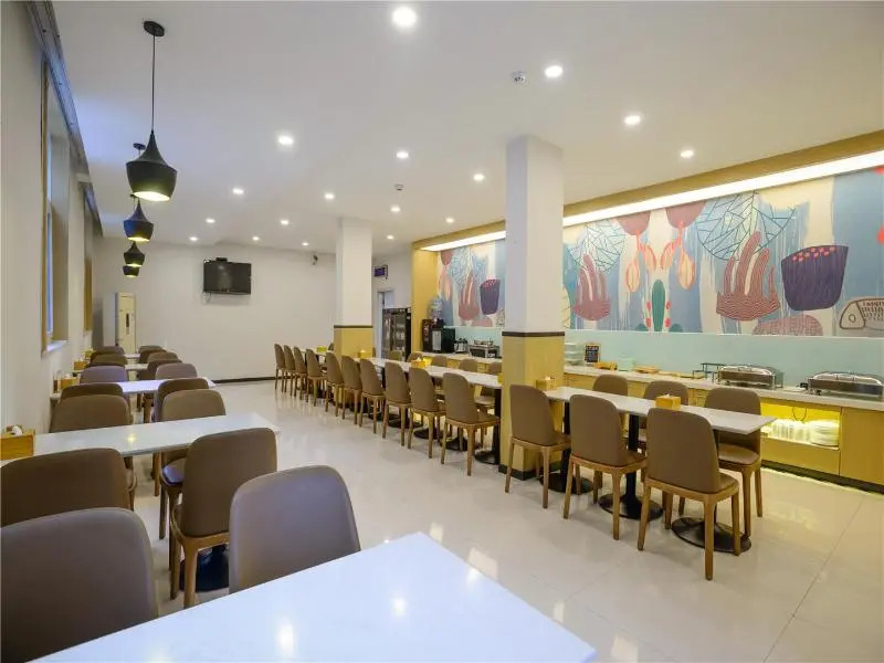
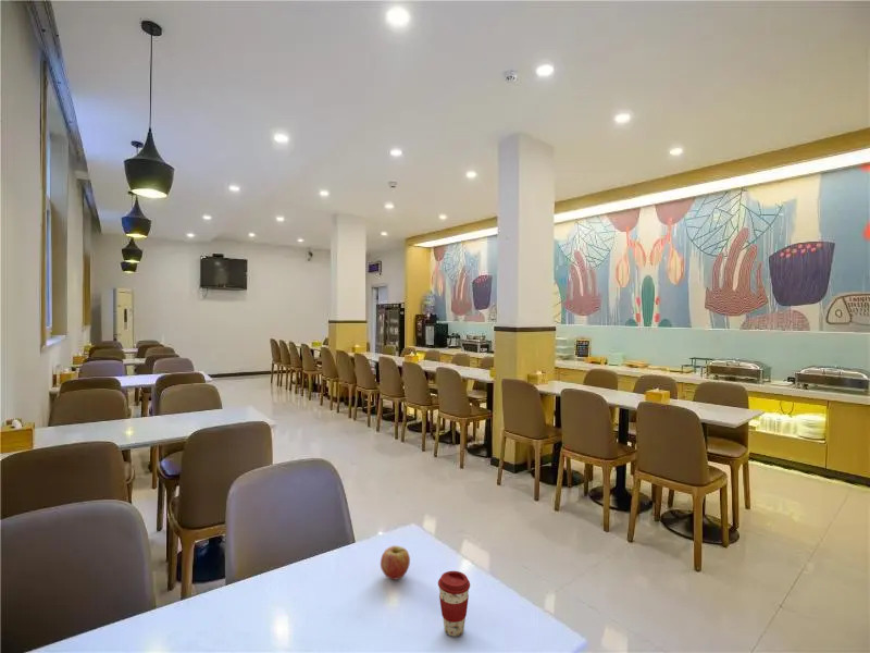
+ fruit [380,544,411,581]
+ coffee cup [437,570,471,638]
